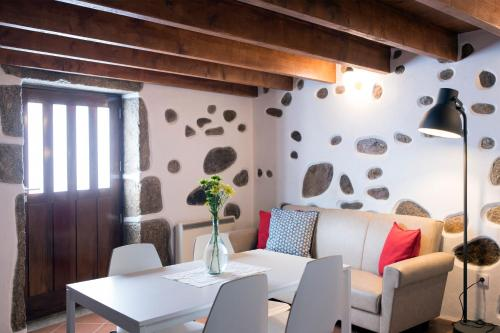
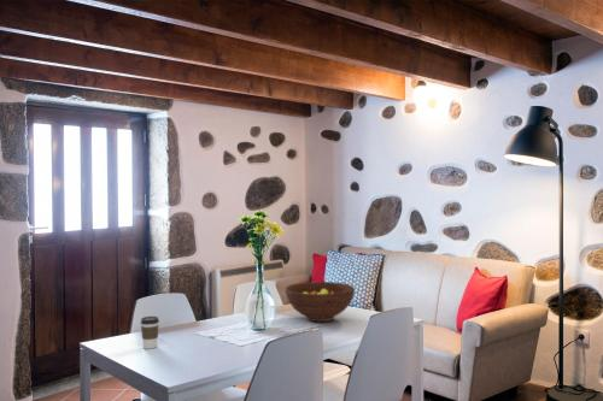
+ fruit bowl [285,281,356,323]
+ coffee cup [139,316,160,350]
